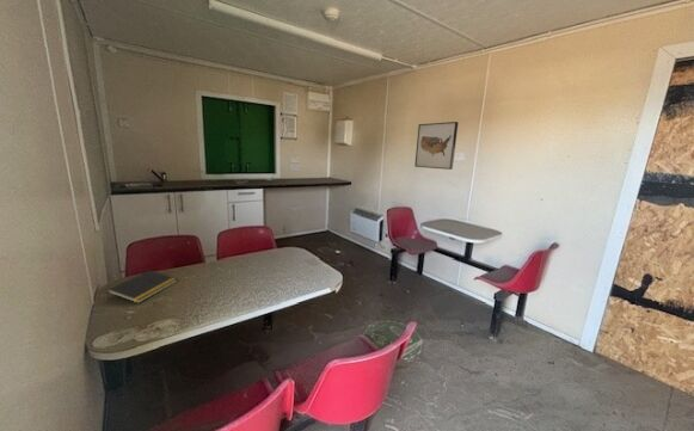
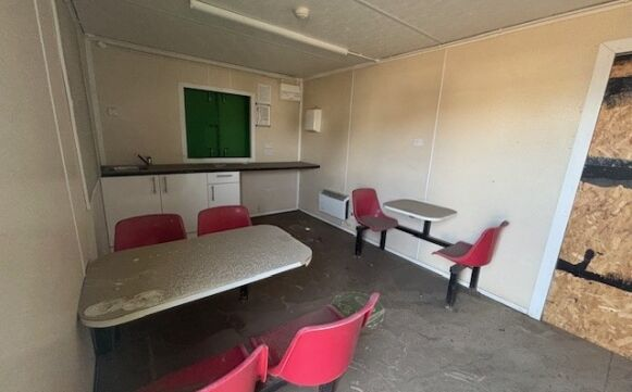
- notepad [106,269,178,304]
- wall art [413,121,460,171]
